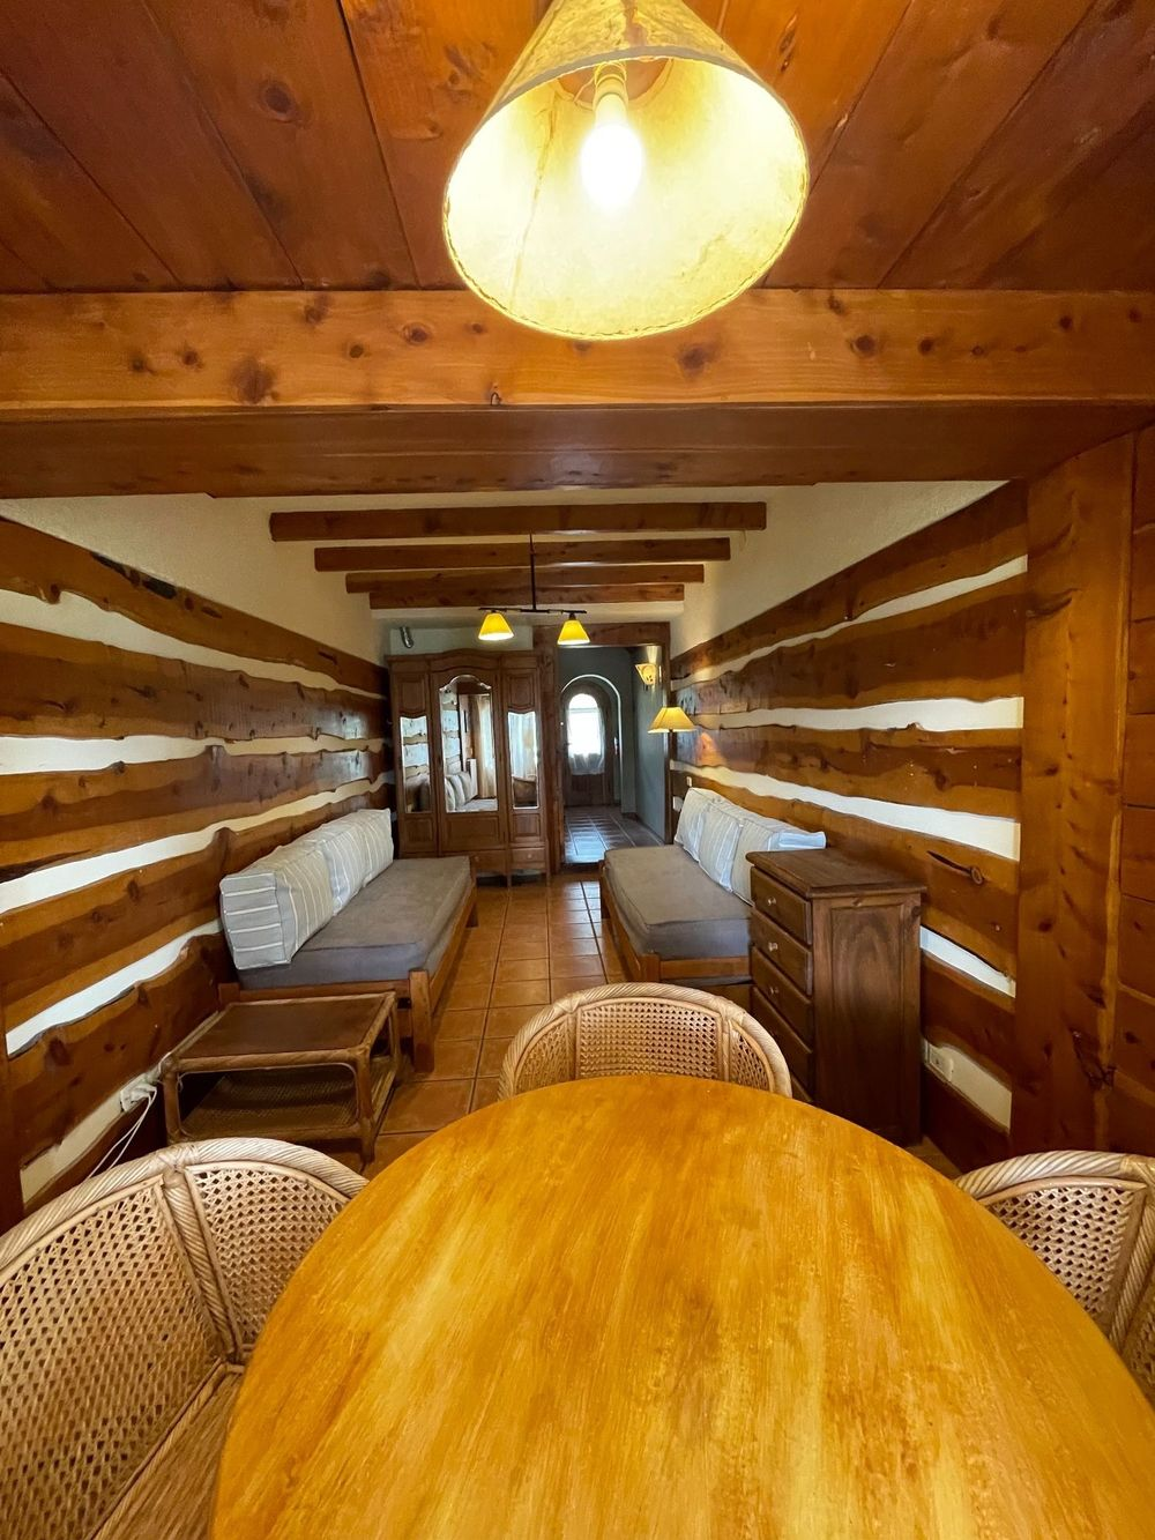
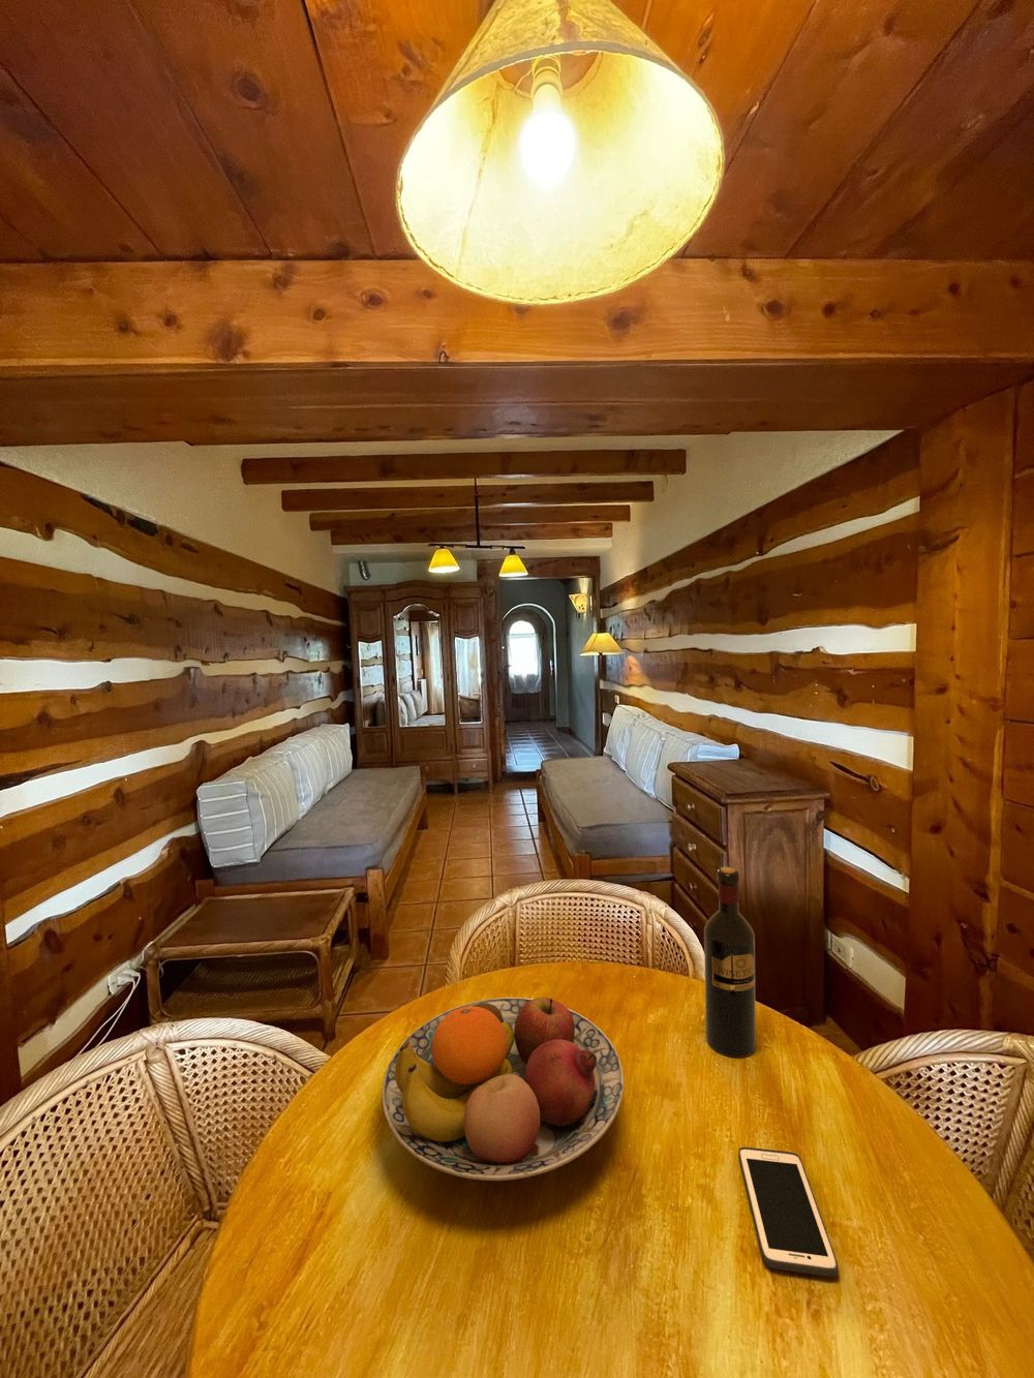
+ cell phone [737,1147,840,1278]
+ fruit bowl [381,997,625,1181]
+ wine bottle [703,867,757,1059]
